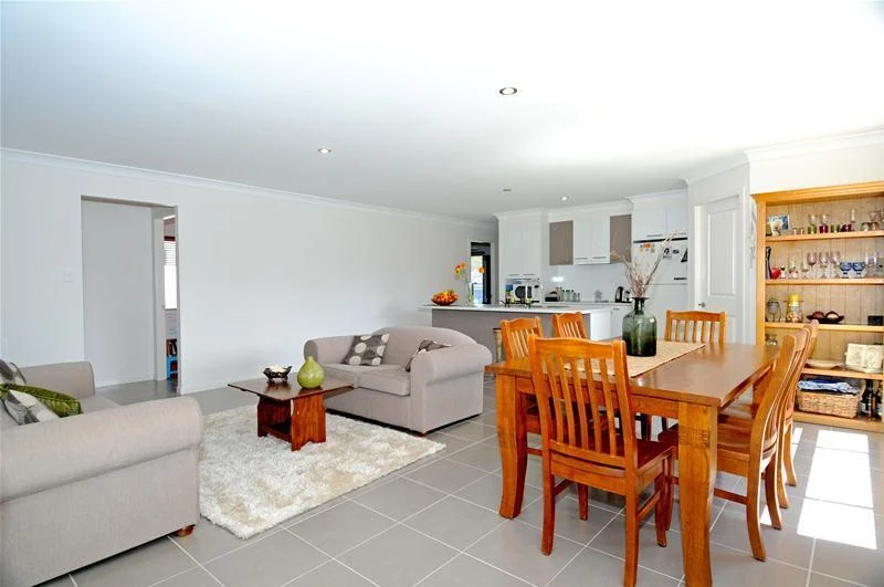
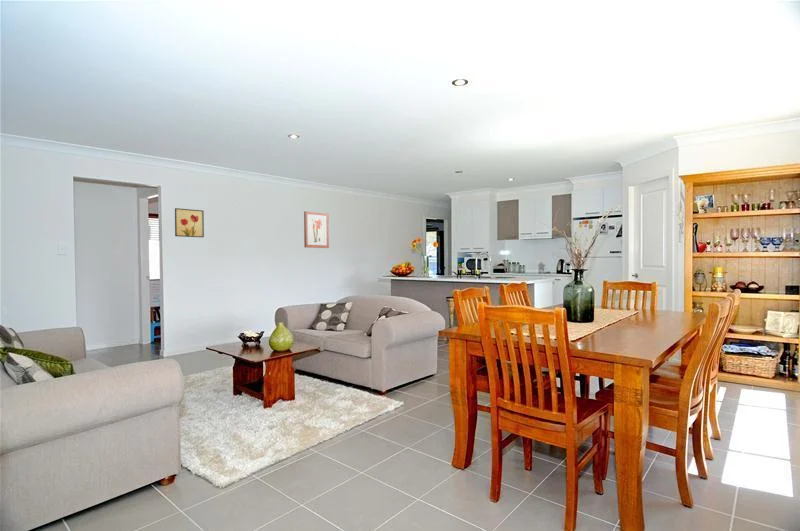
+ wall art [303,211,330,249]
+ wall art [174,207,205,238]
